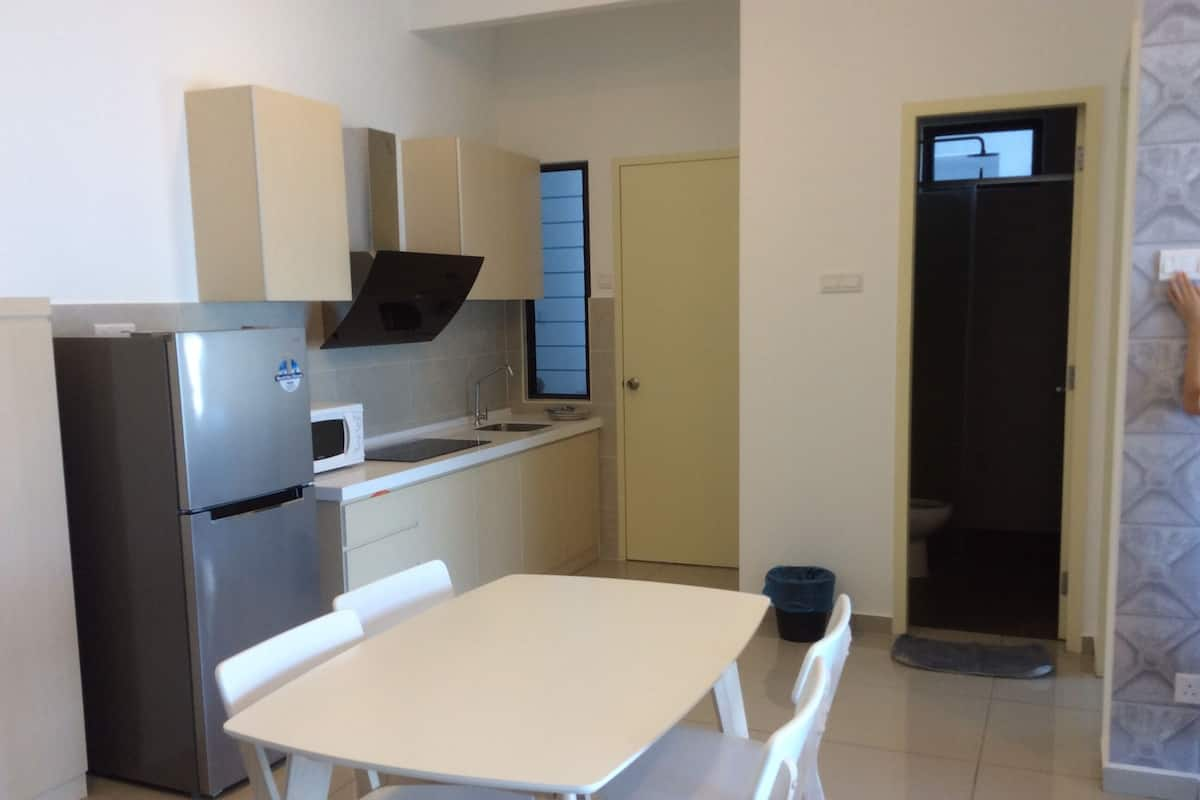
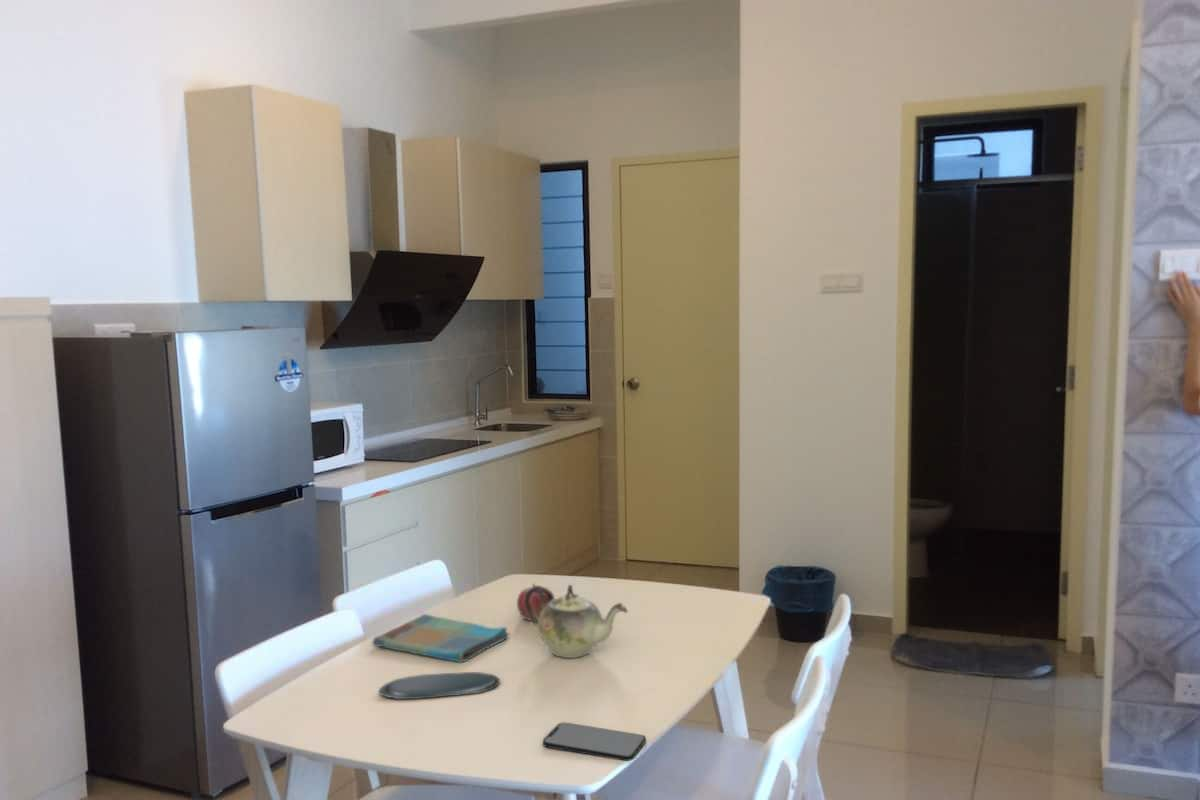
+ dish towel [371,613,511,663]
+ fruit [516,583,556,622]
+ oval tray [378,671,501,700]
+ teapot [525,584,629,659]
+ smartphone [542,722,647,762]
